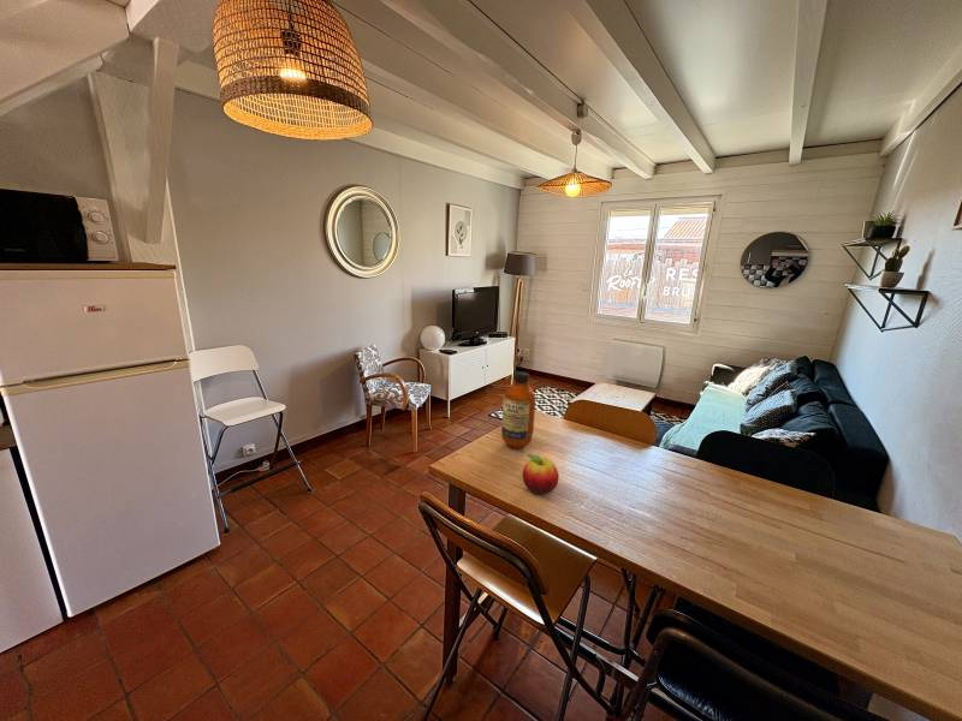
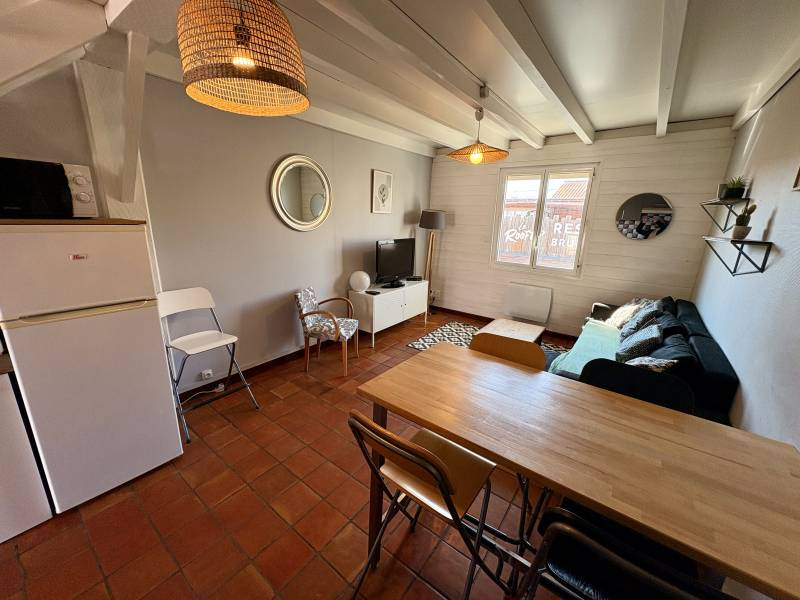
- fruit [522,453,560,495]
- bottle [500,371,536,449]
